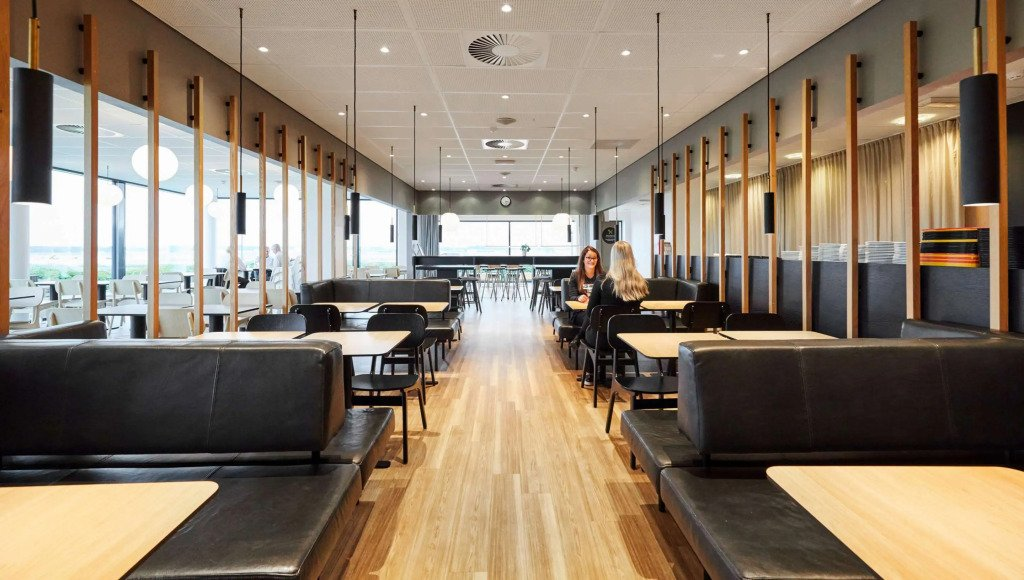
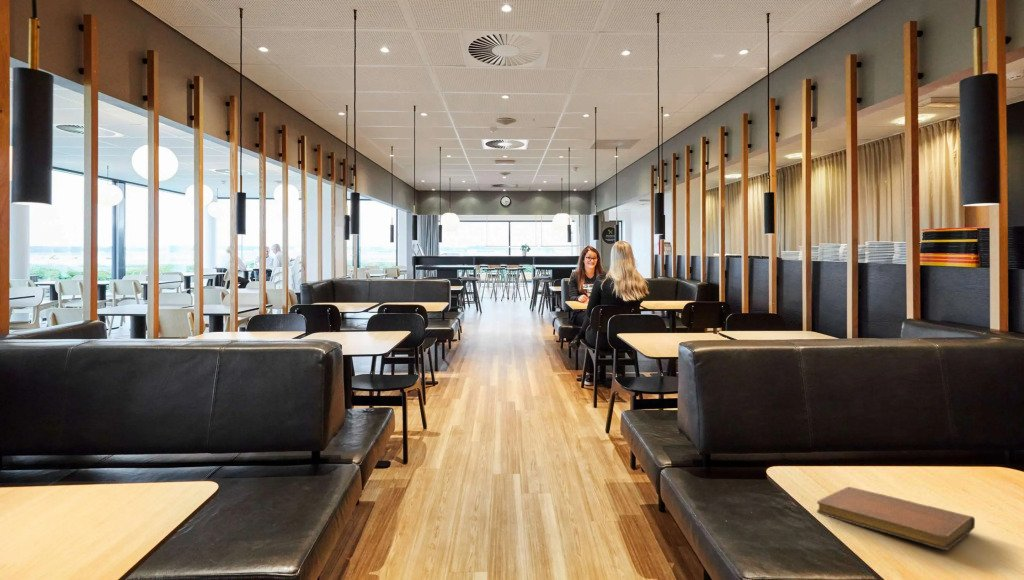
+ notebook [816,486,976,551]
